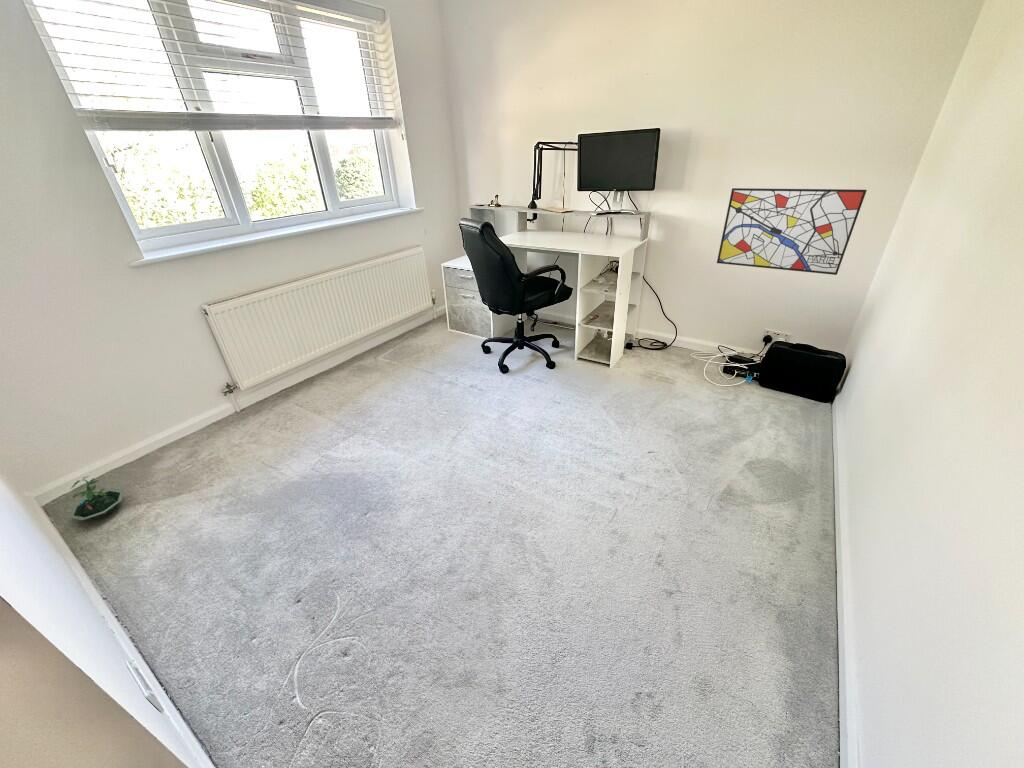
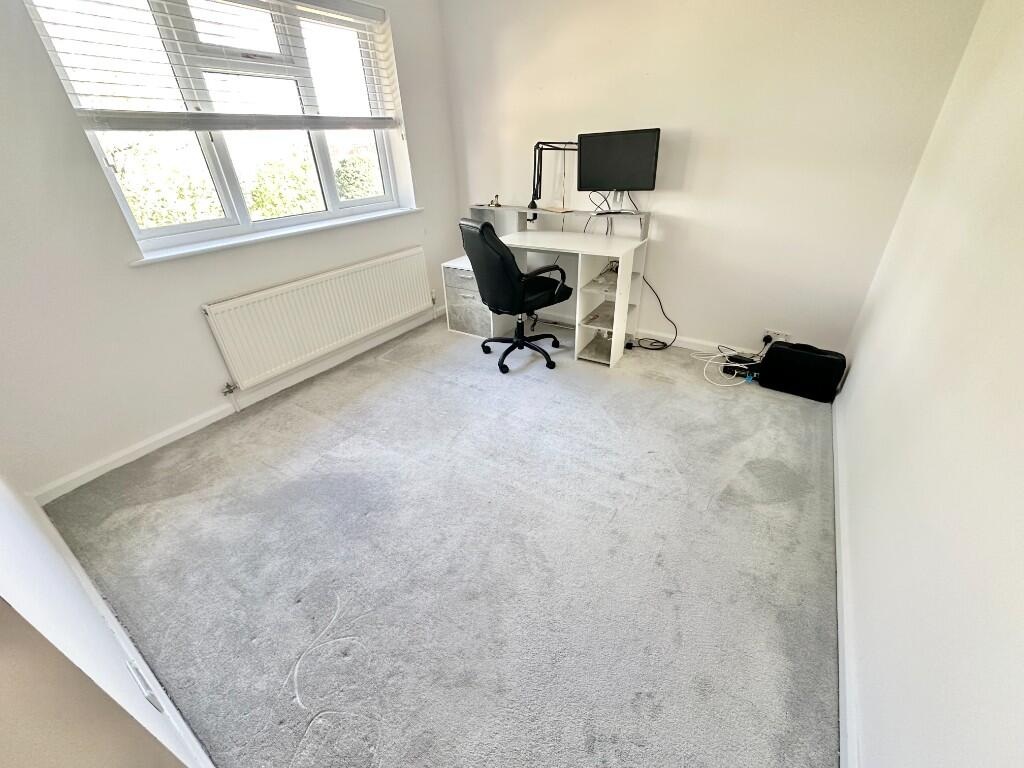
- terrarium [68,475,125,521]
- wall art [716,187,868,276]
